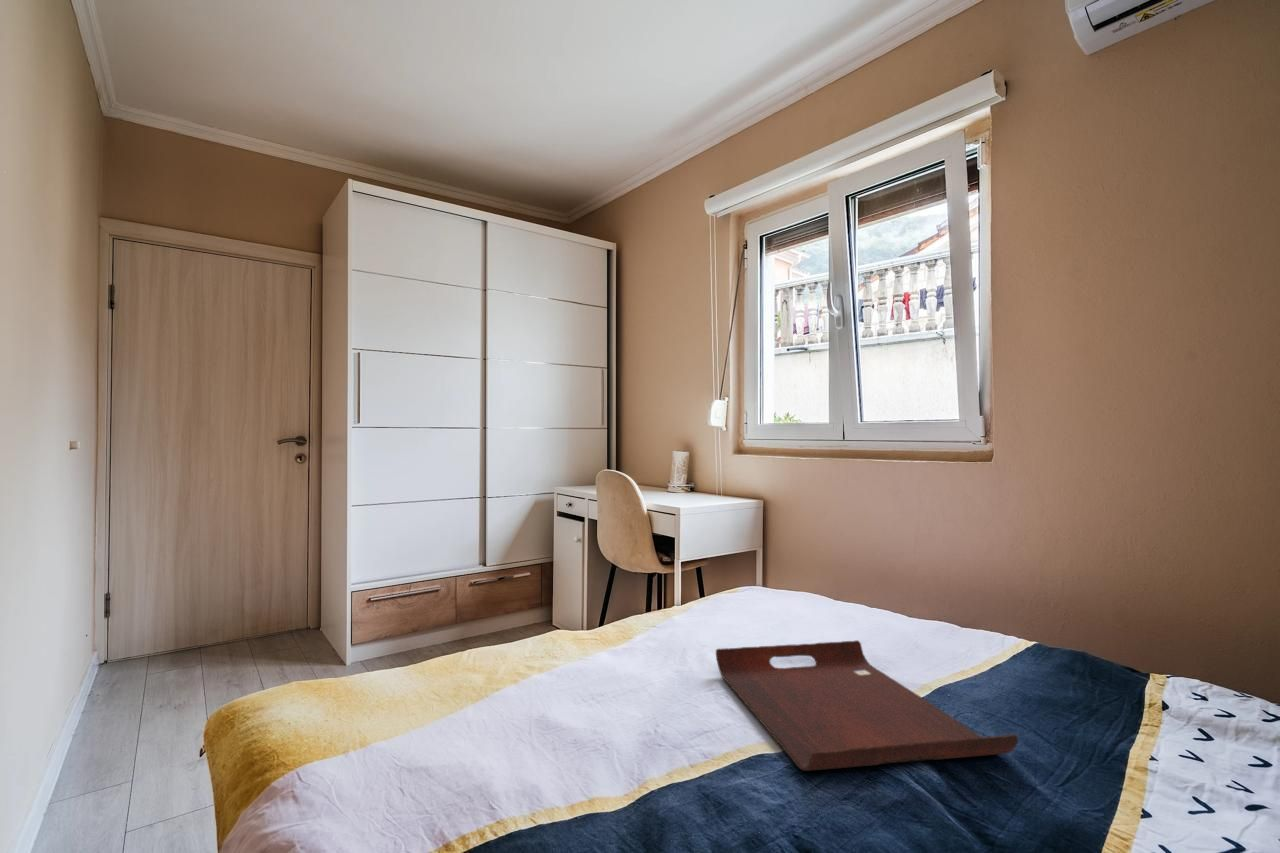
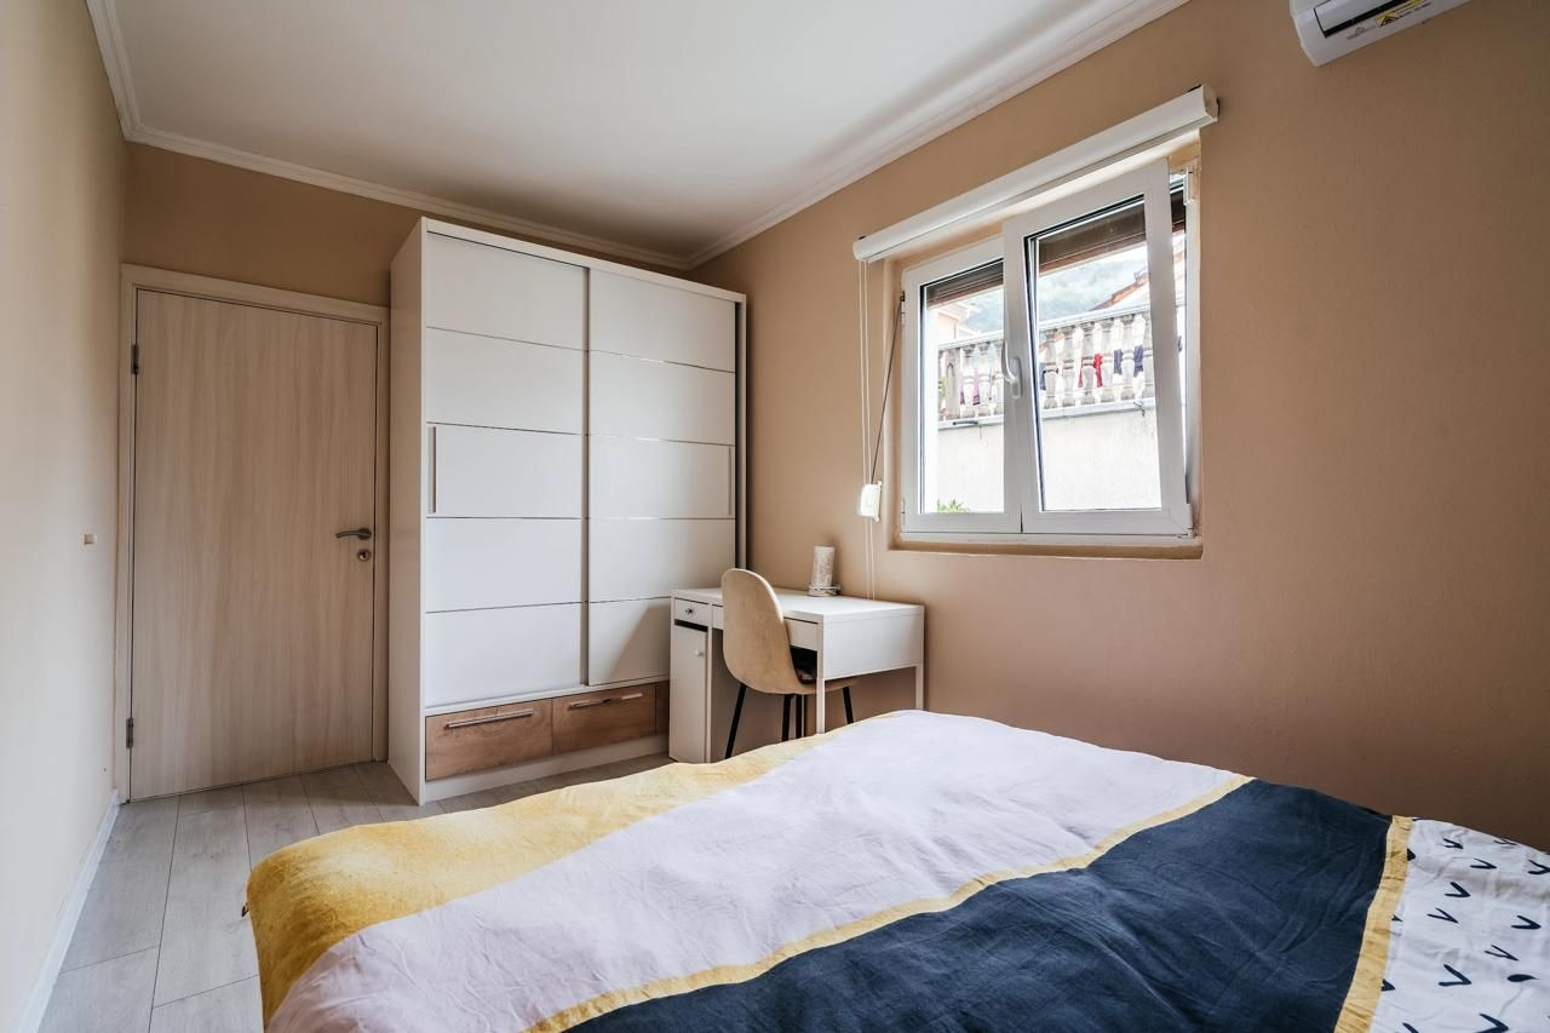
- serving tray [715,639,1019,772]
